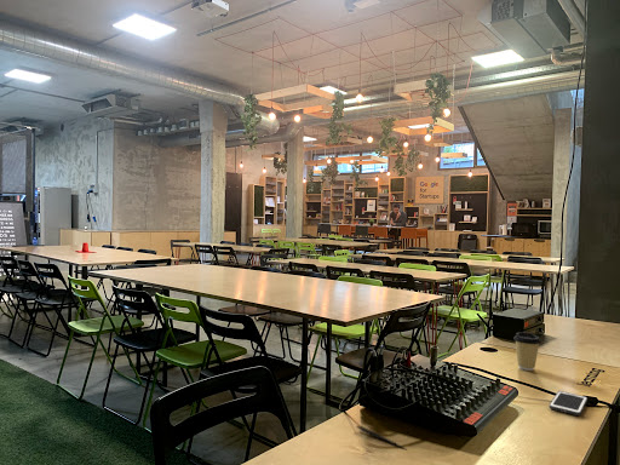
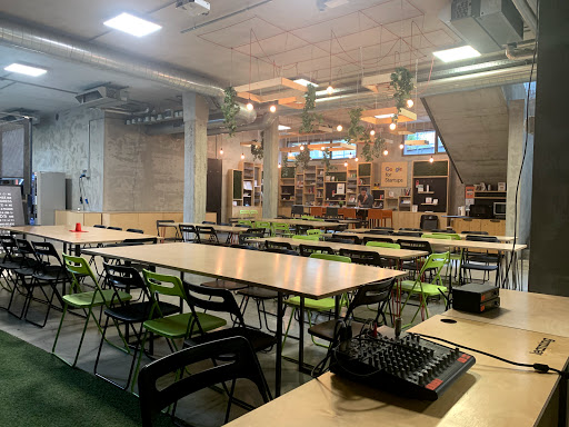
- pen [355,424,407,450]
- cell phone [549,390,589,417]
- coffee cup [512,331,542,372]
